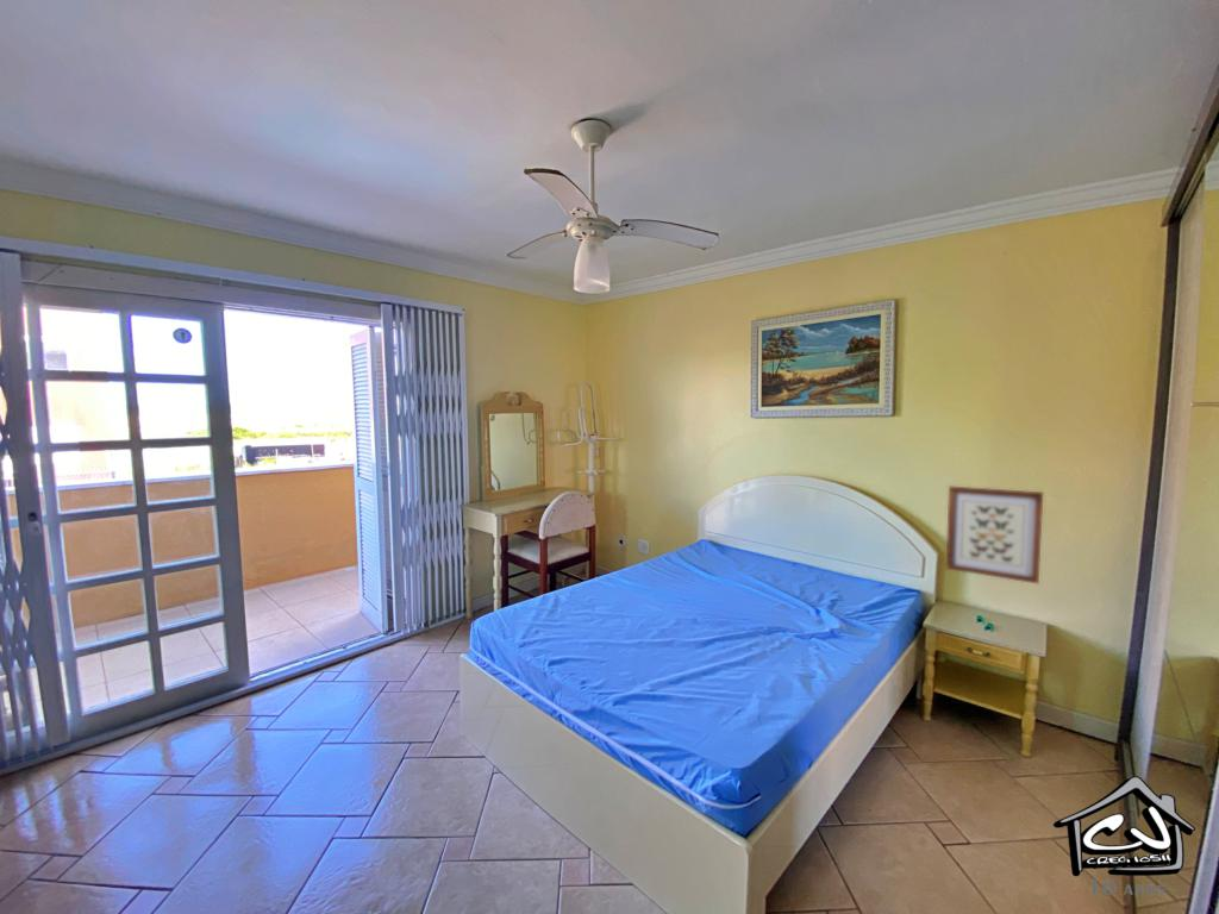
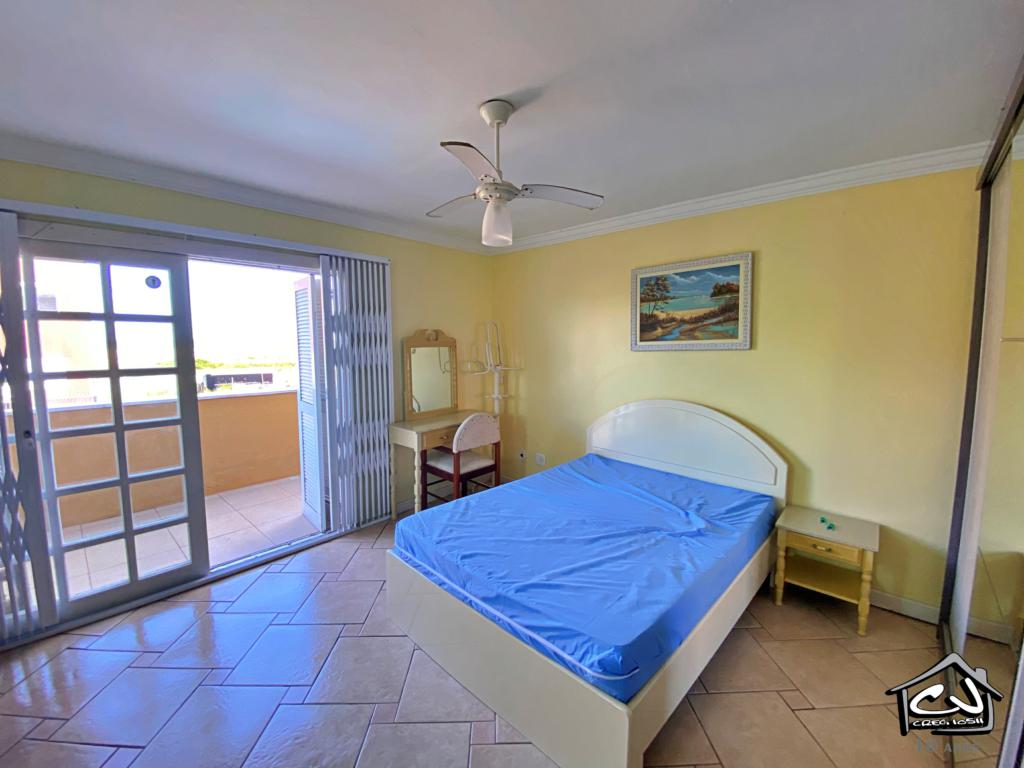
- wall art [945,484,1044,584]
